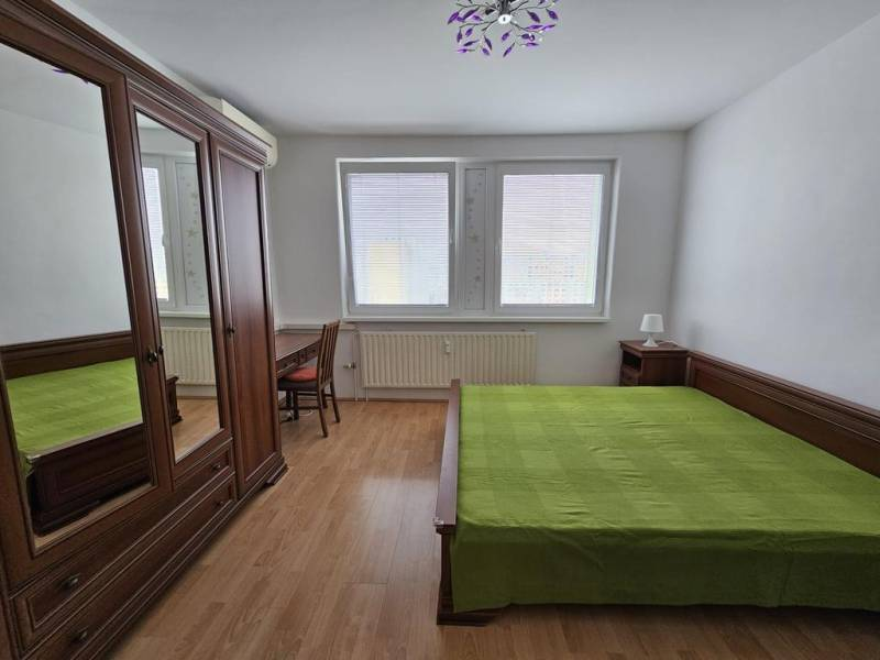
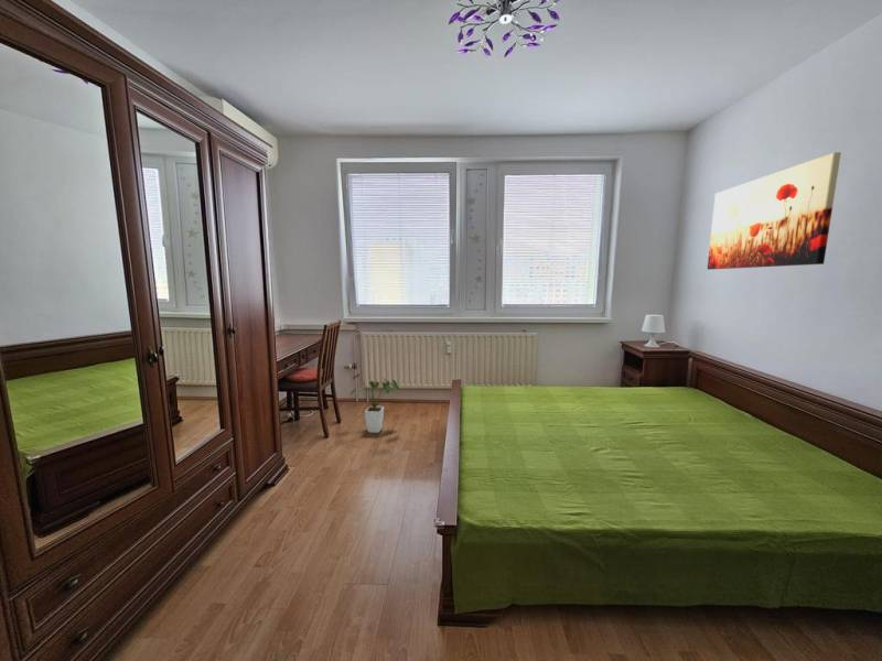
+ wall art [707,151,842,270]
+ house plant [348,372,400,434]
